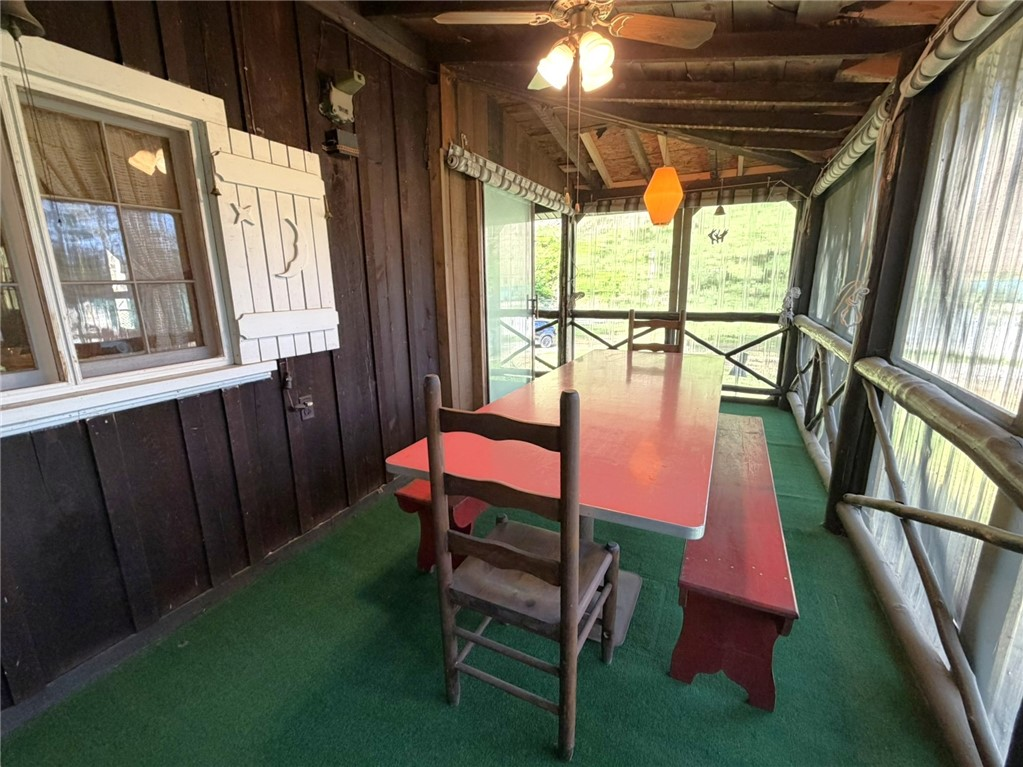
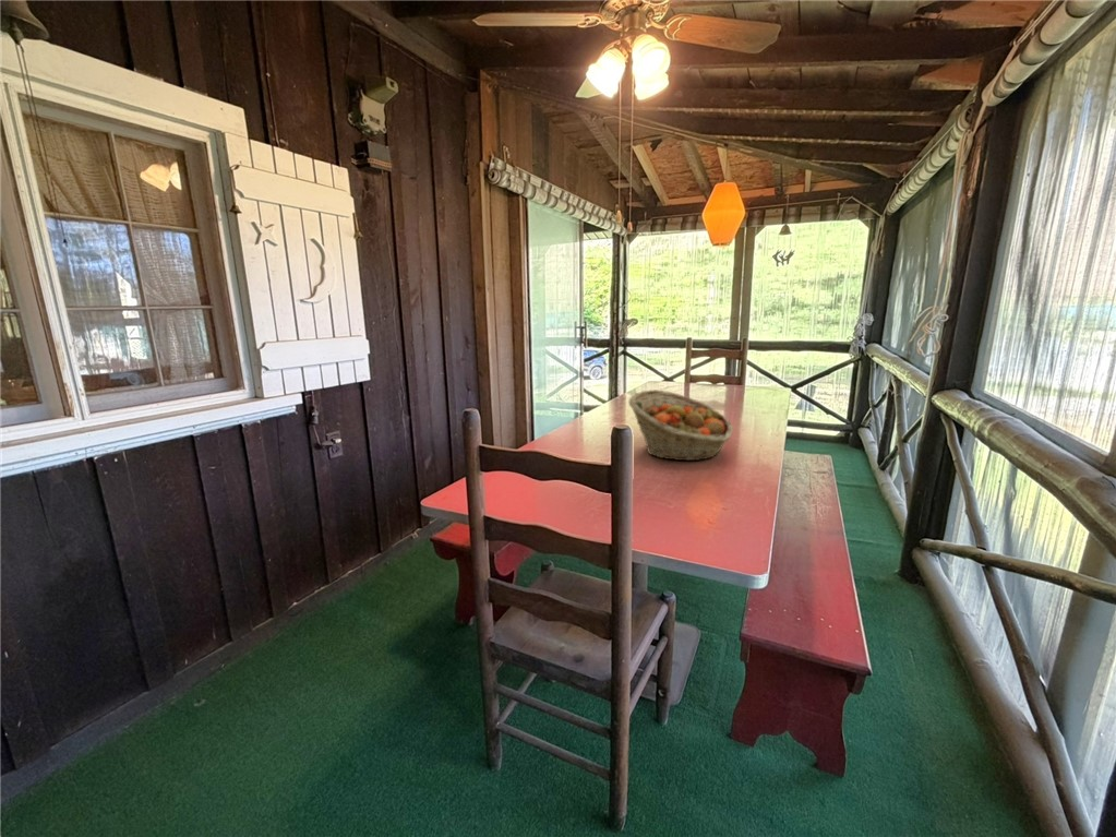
+ fruit basket [627,388,734,462]
